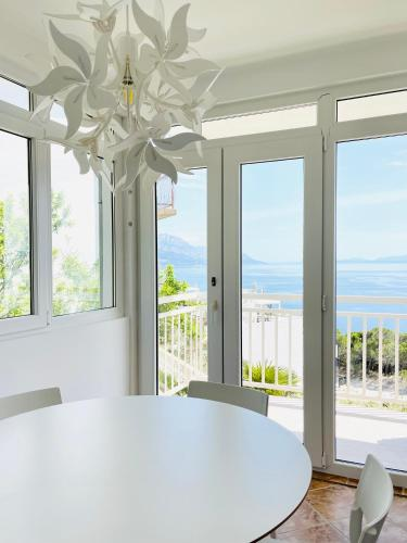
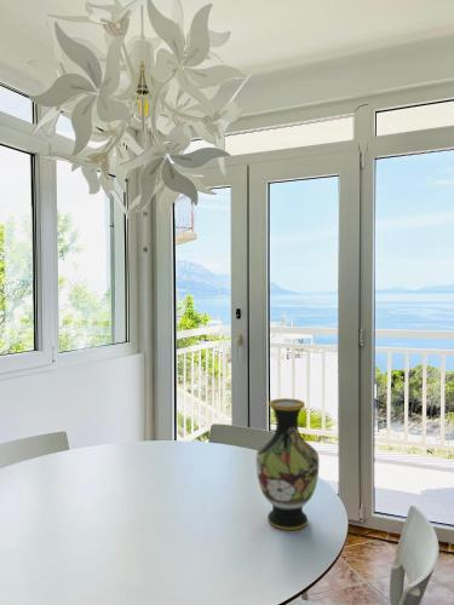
+ vase [254,397,321,531]
